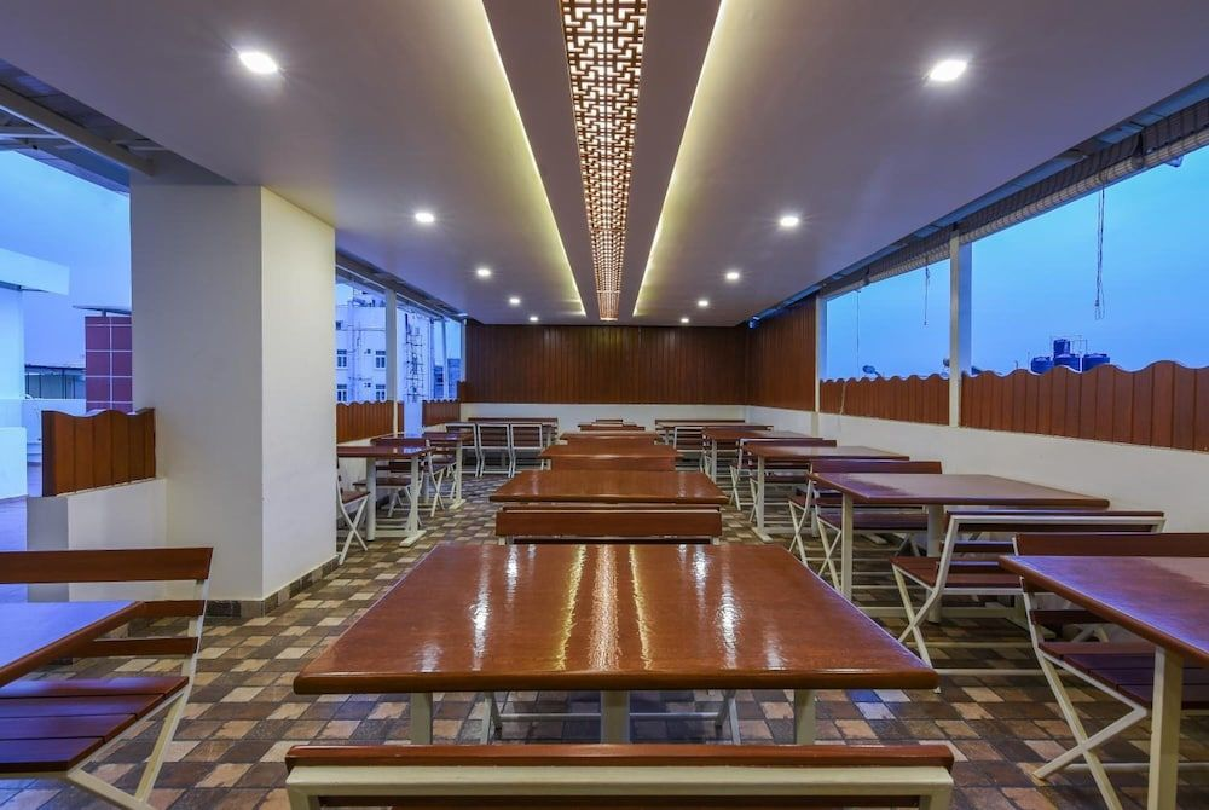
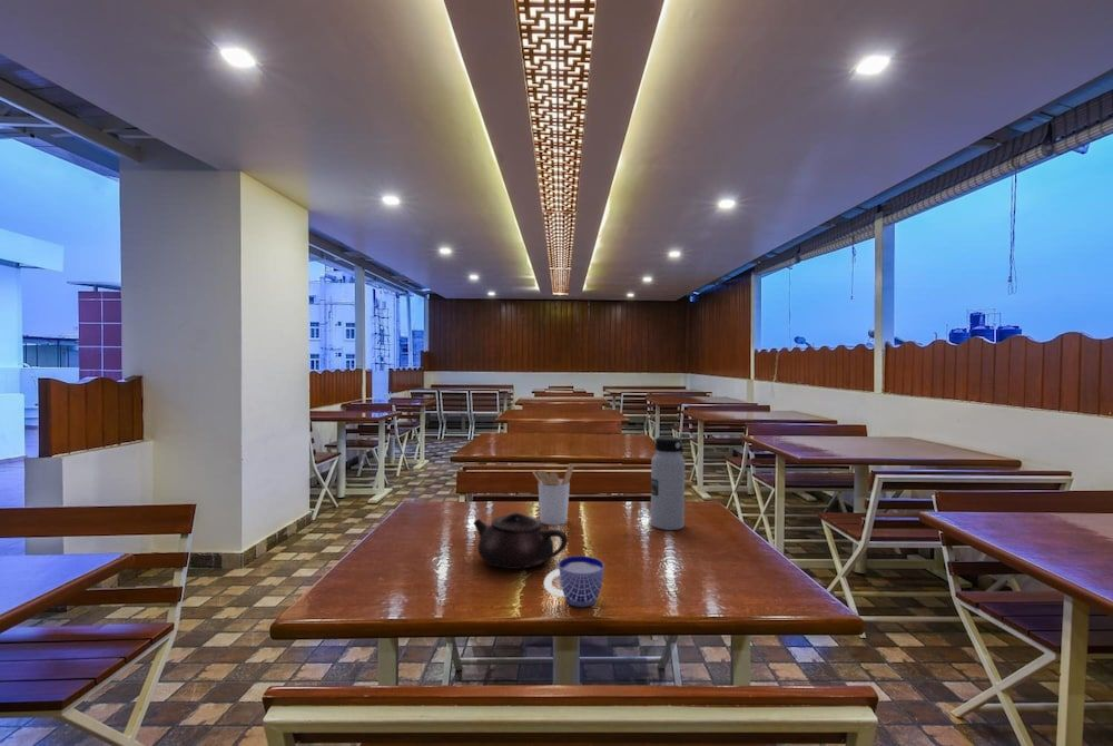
+ cup [543,554,605,608]
+ water bottle [650,435,686,531]
+ utensil holder [531,463,574,527]
+ teapot [472,512,569,570]
